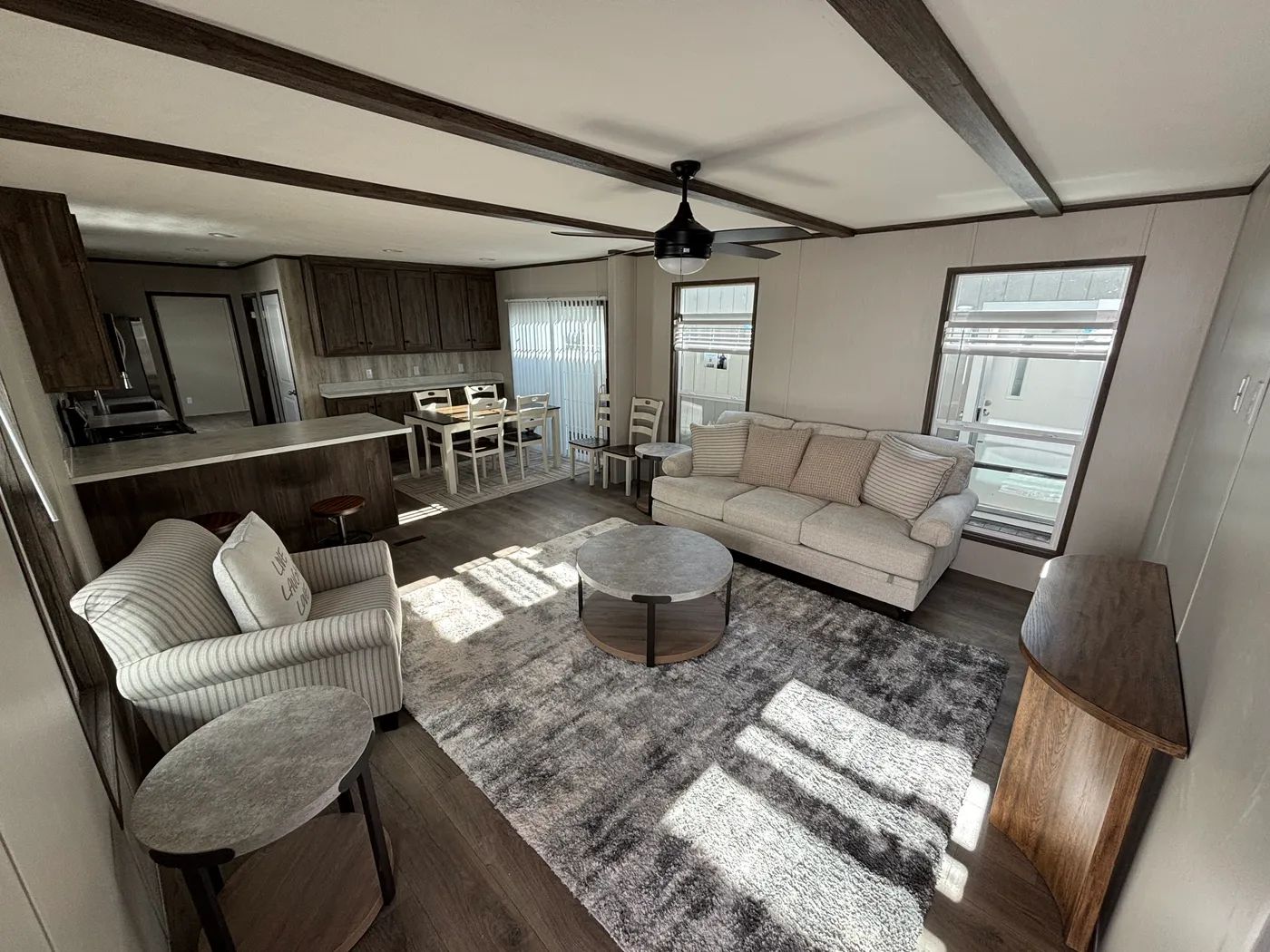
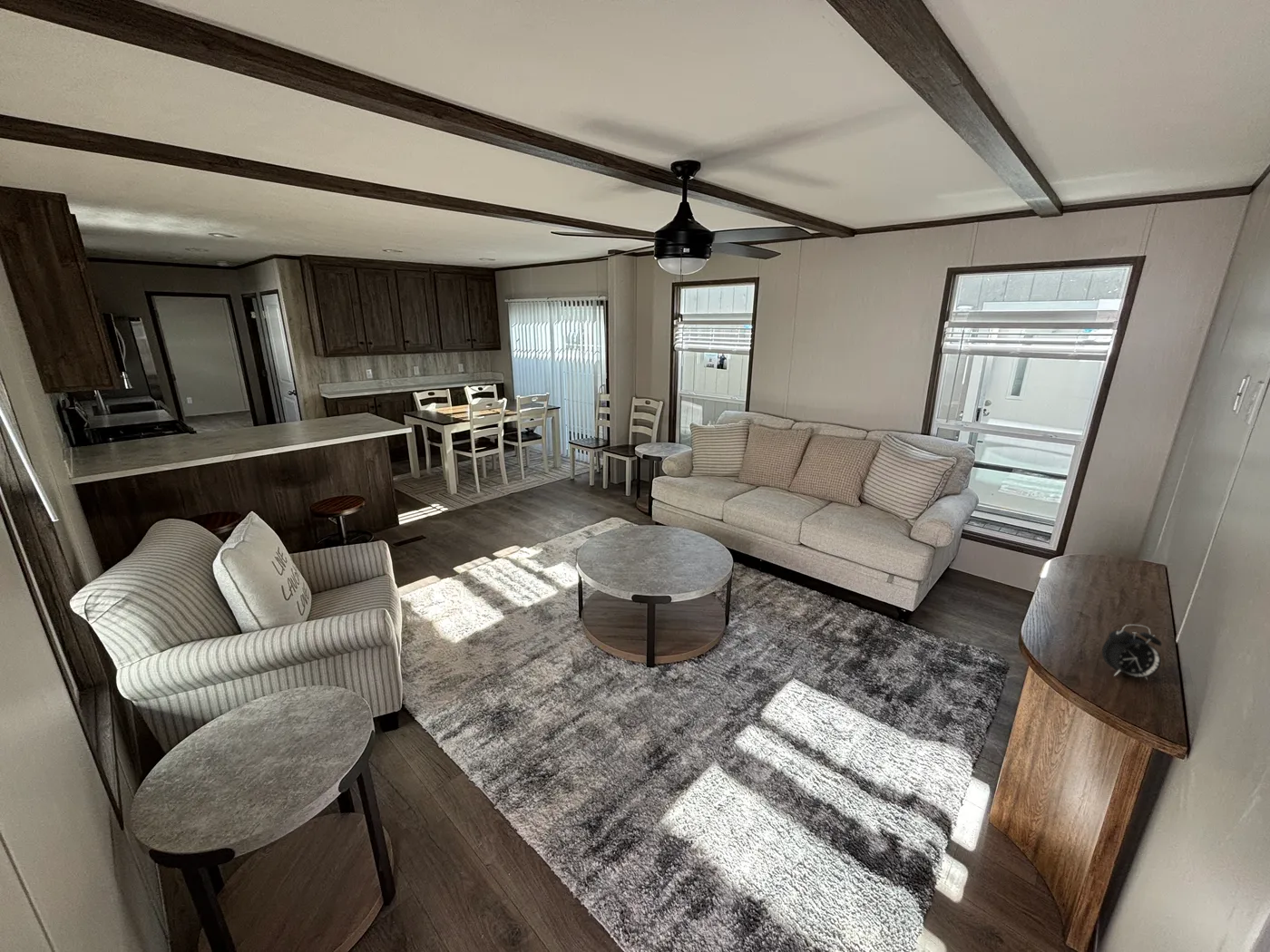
+ alarm clock [1101,624,1163,681]
